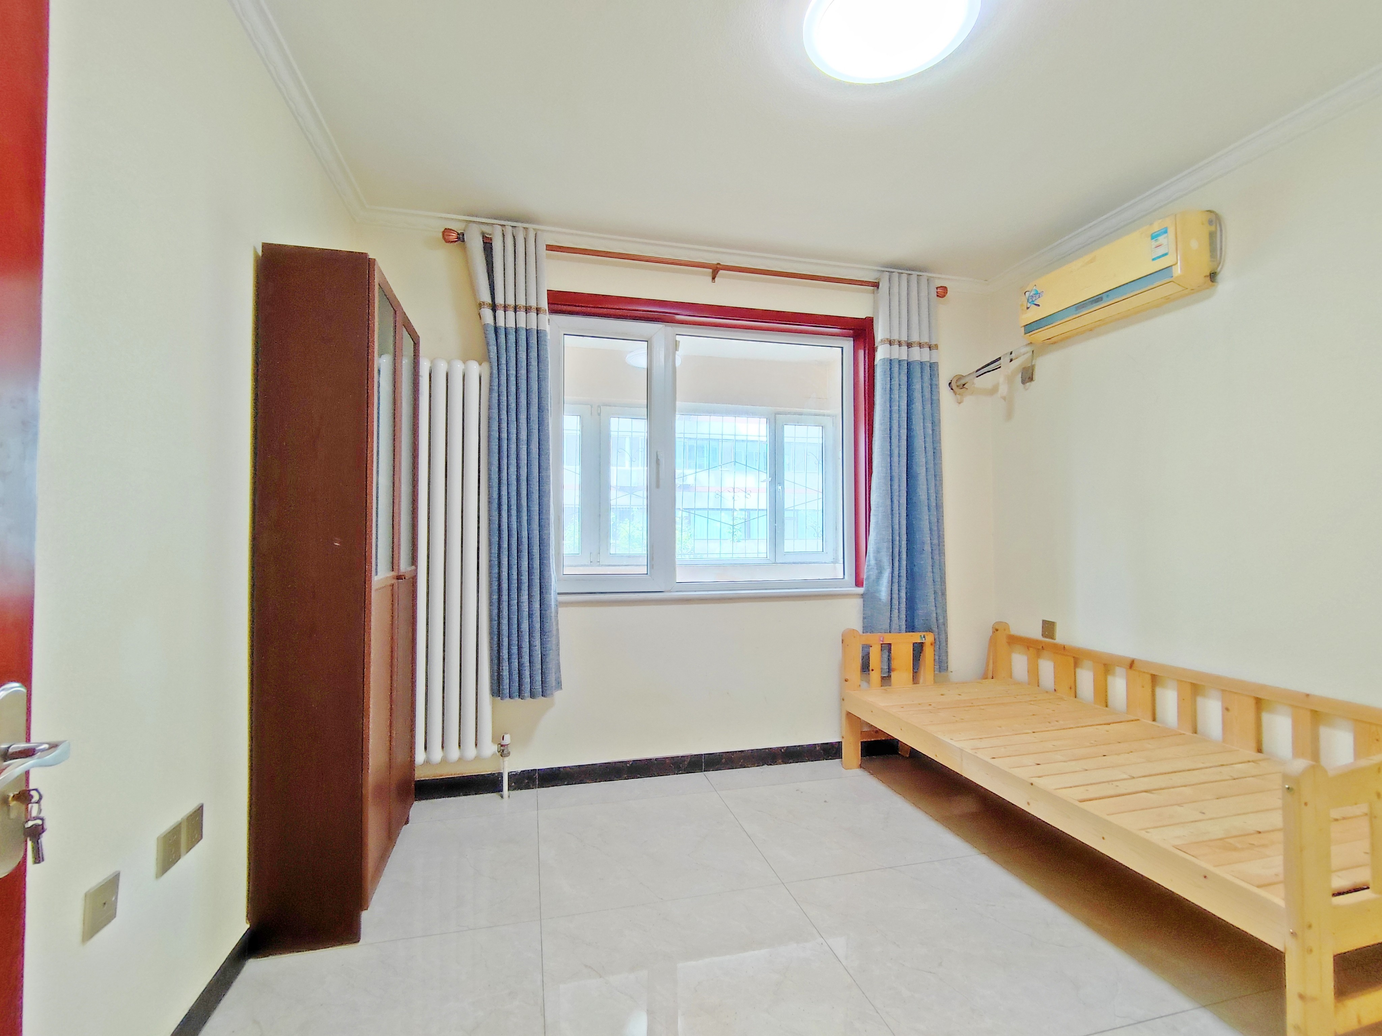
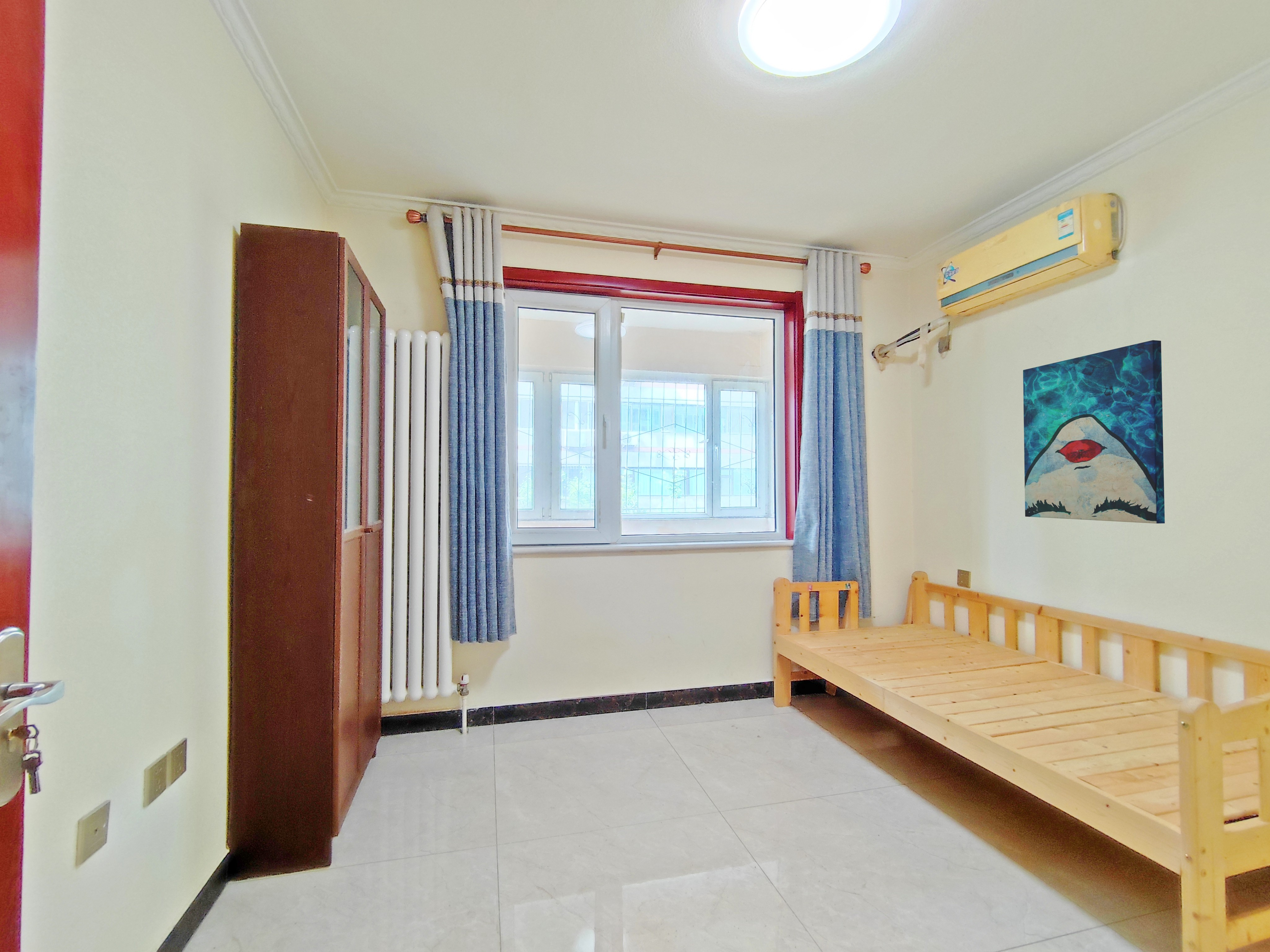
+ wall art [1023,340,1165,524]
